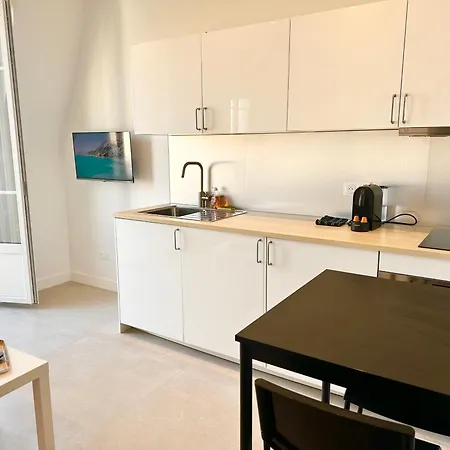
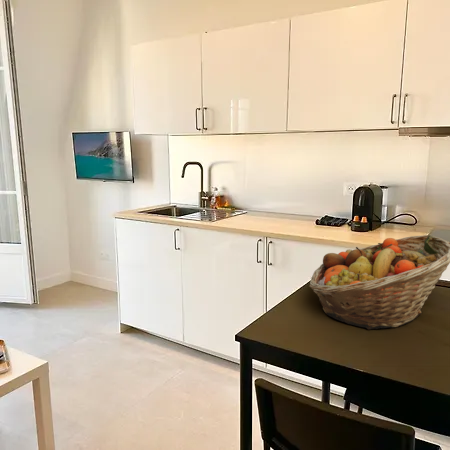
+ fruit basket [308,234,450,330]
